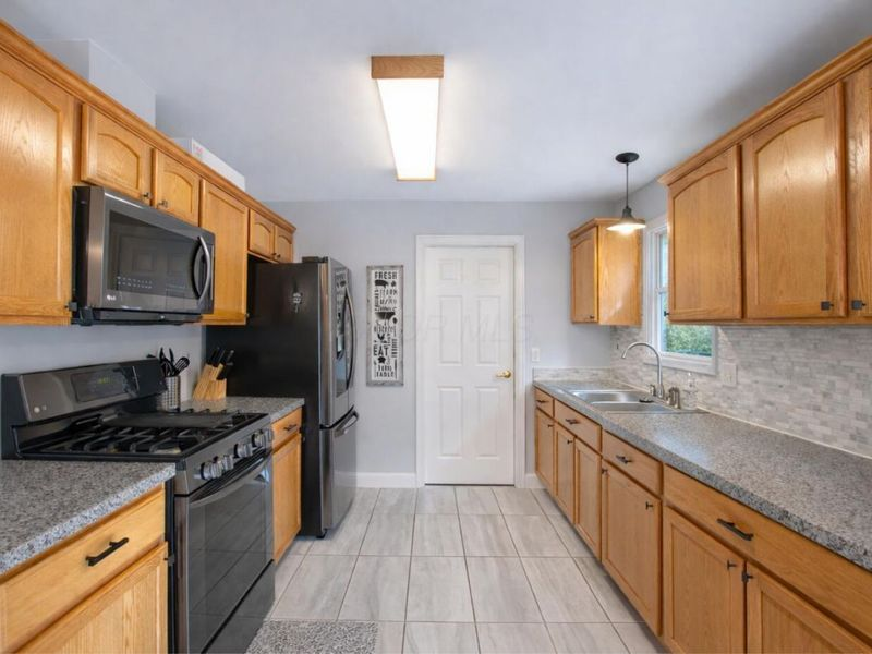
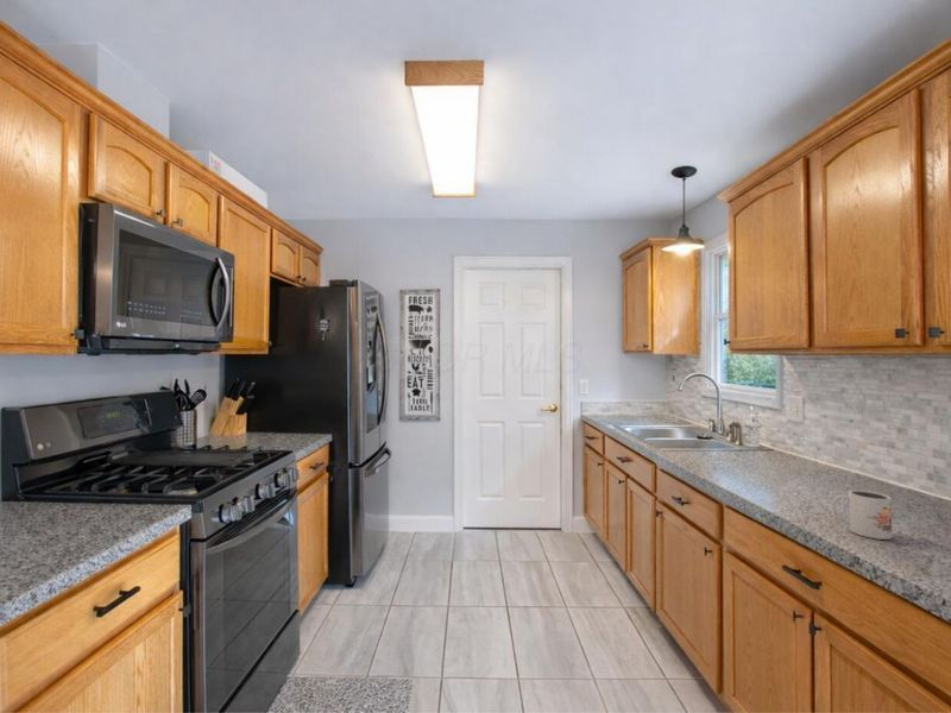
+ mug [831,488,893,541]
